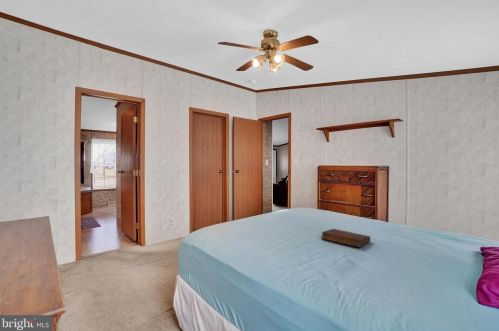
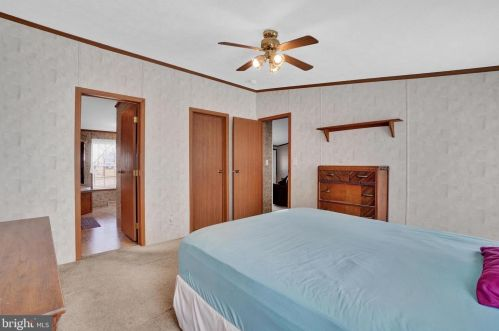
- diary [320,228,371,248]
